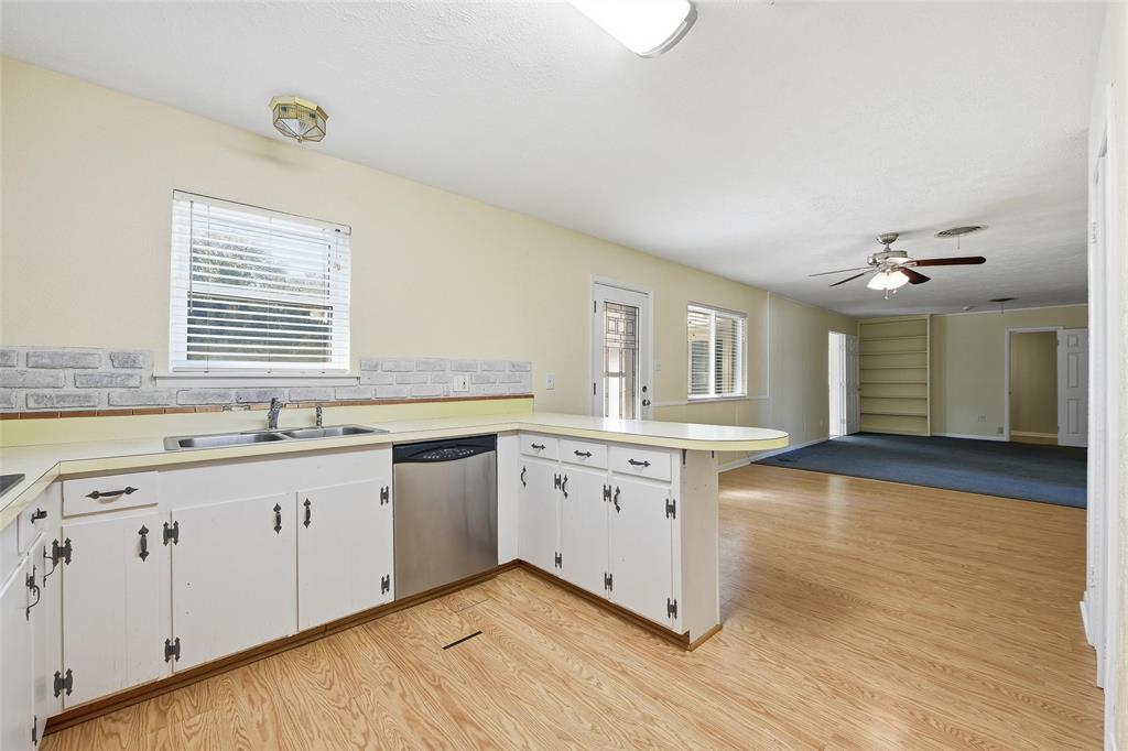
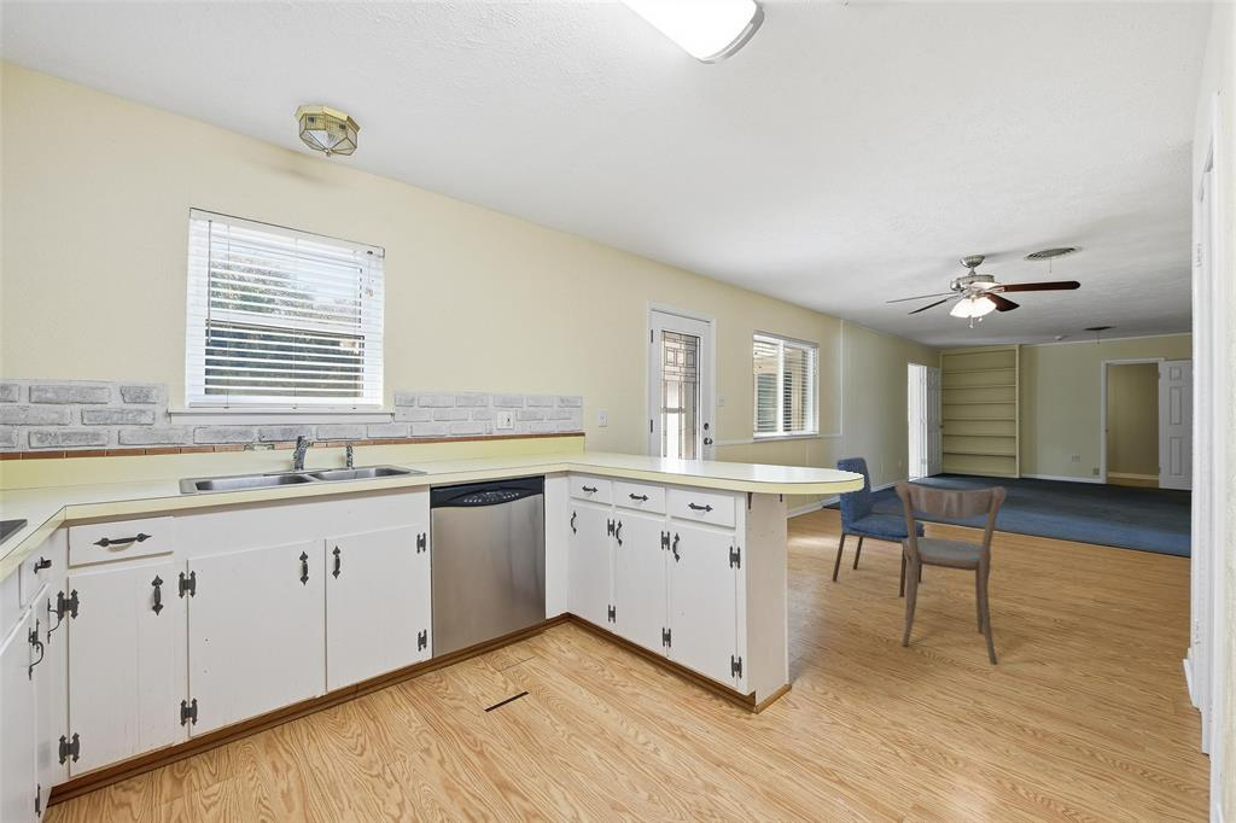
+ dining chair [894,479,1008,665]
+ dining chair [832,456,926,599]
